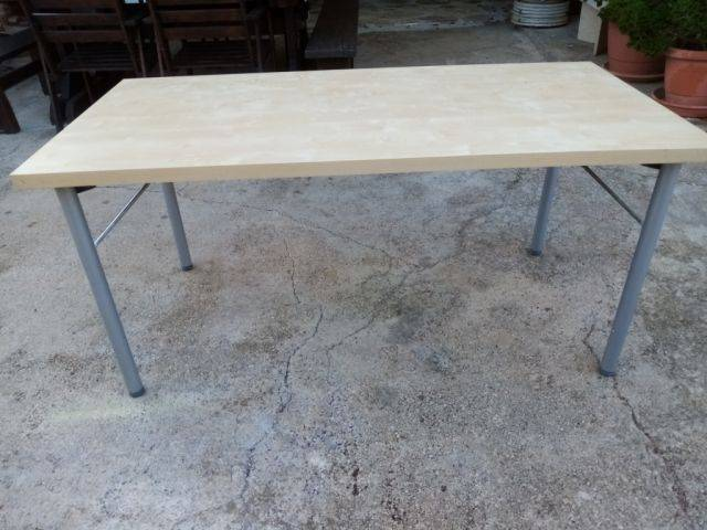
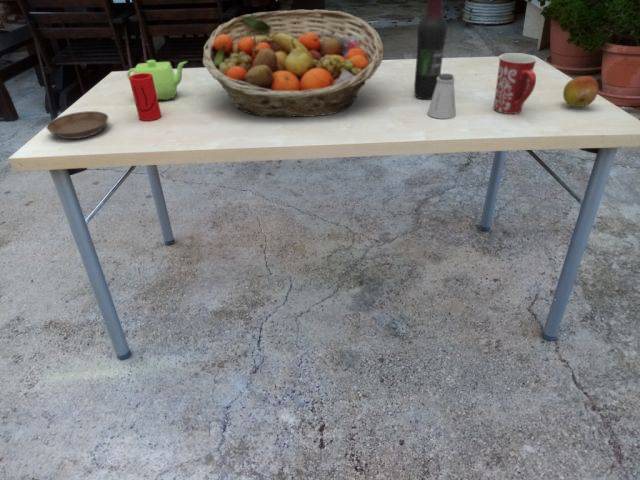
+ fruit basket [202,9,385,119]
+ saucer [45,110,109,140]
+ apple [562,75,600,108]
+ saltshaker [427,73,457,120]
+ cup [128,73,163,122]
+ wine bottle [413,0,449,100]
+ teapot [126,59,188,101]
+ mug [493,52,538,115]
